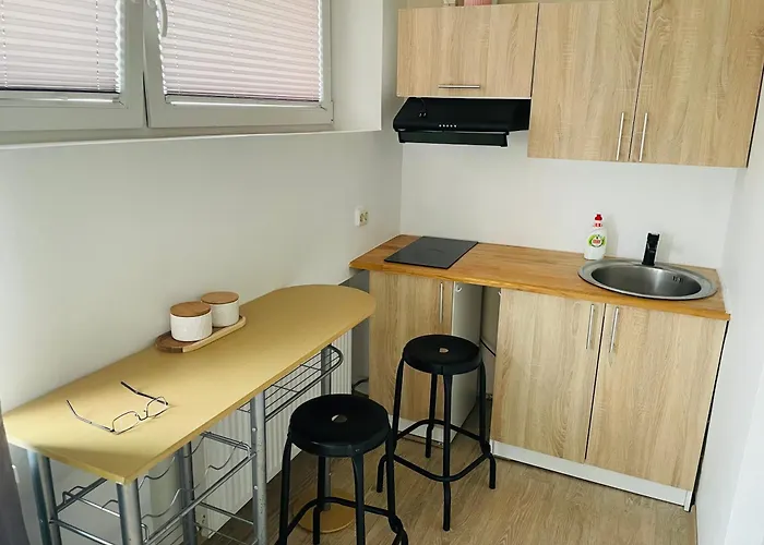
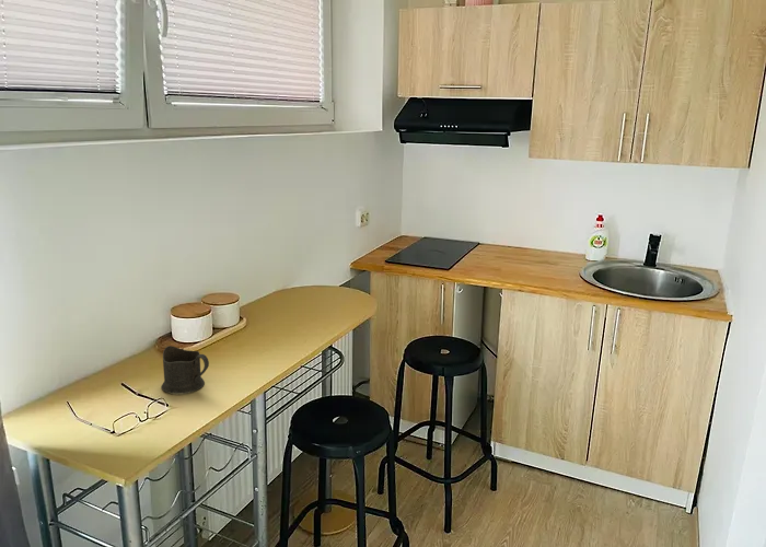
+ cup [161,345,210,395]
